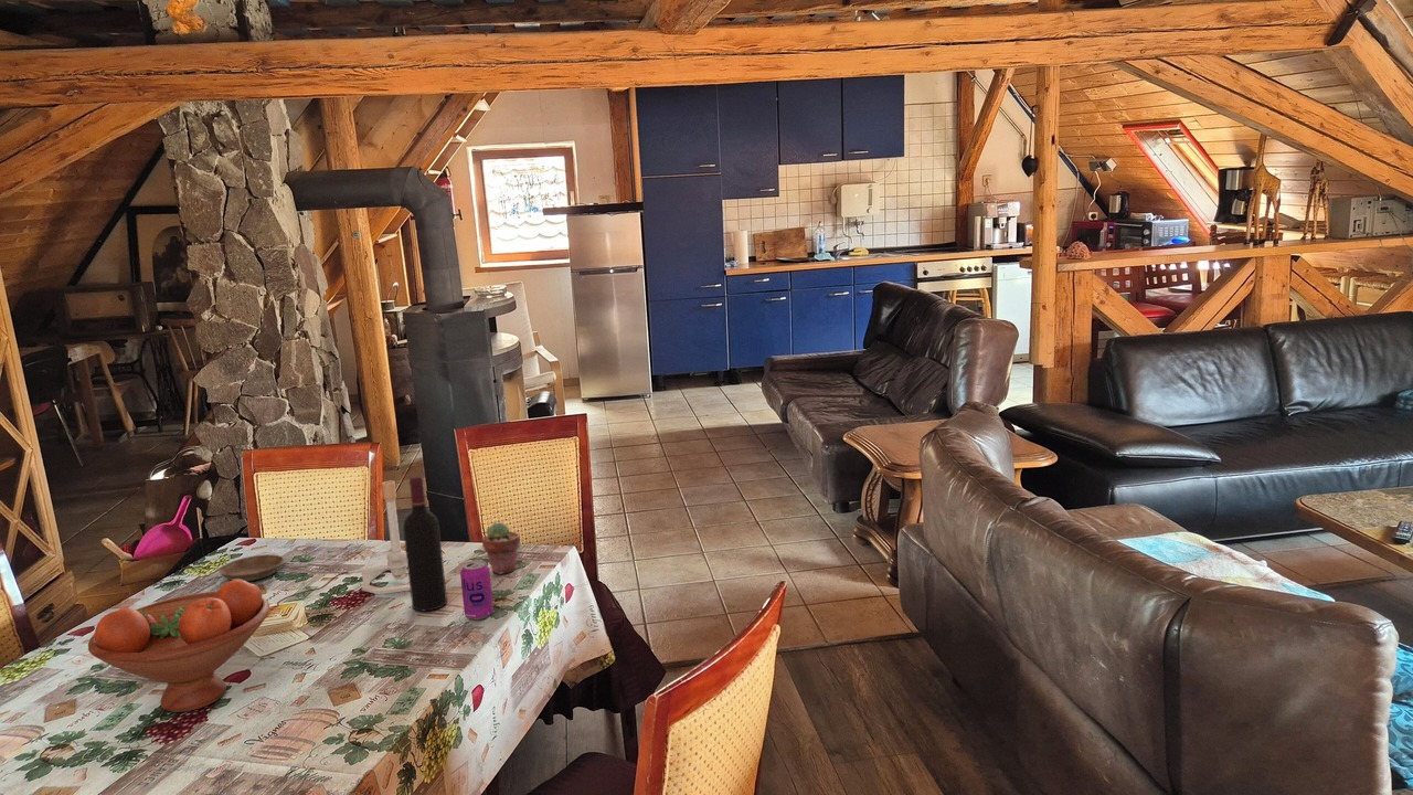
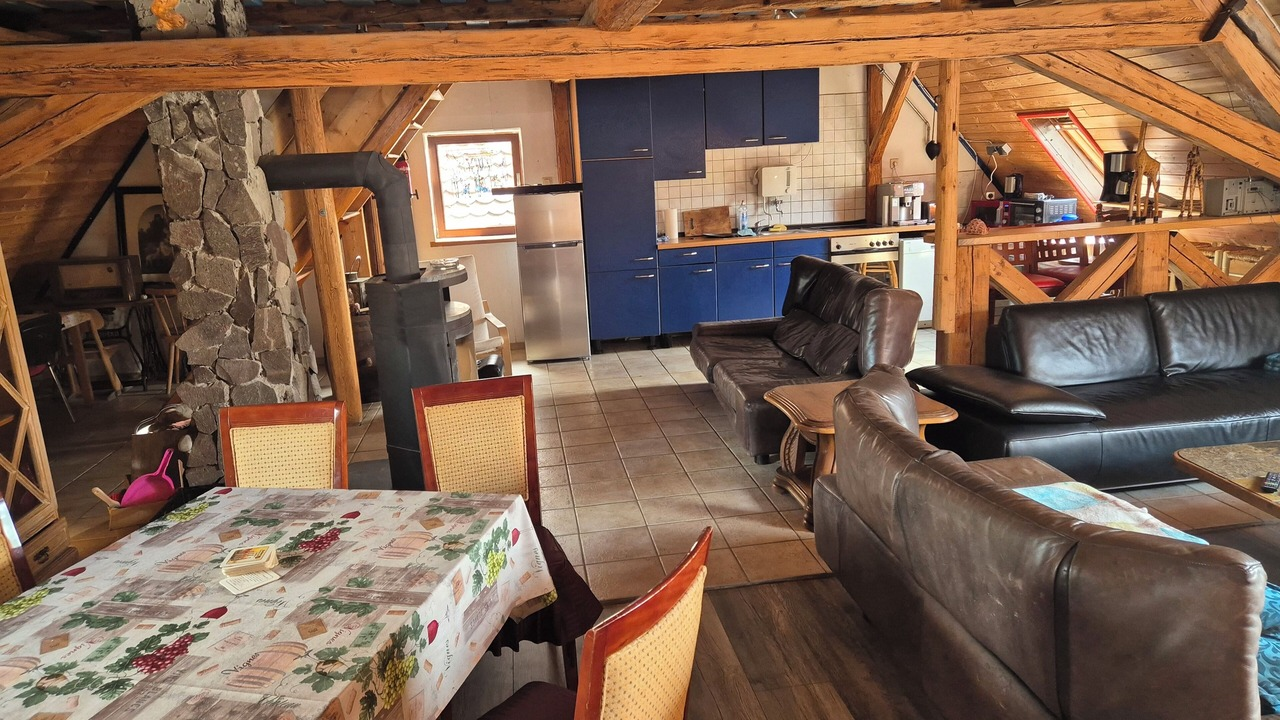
- wine bottle [402,475,448,612]
- beverage can [459,560,495,621]
- lamp base [276,479,411,606]
- saucer [217,553,285,582]
- fruit bowl [87,580,270,713]
- potted succulent [481,521,521,575]
